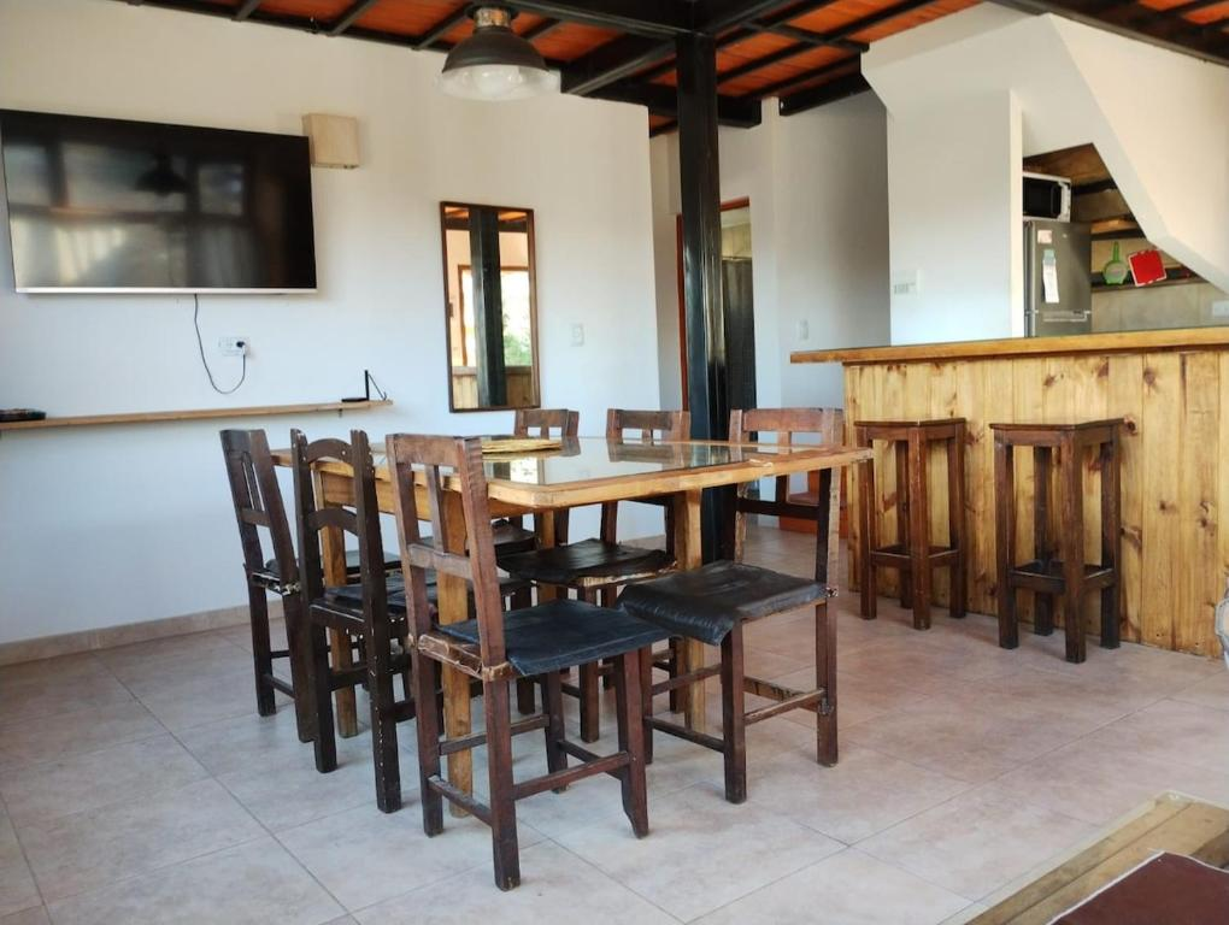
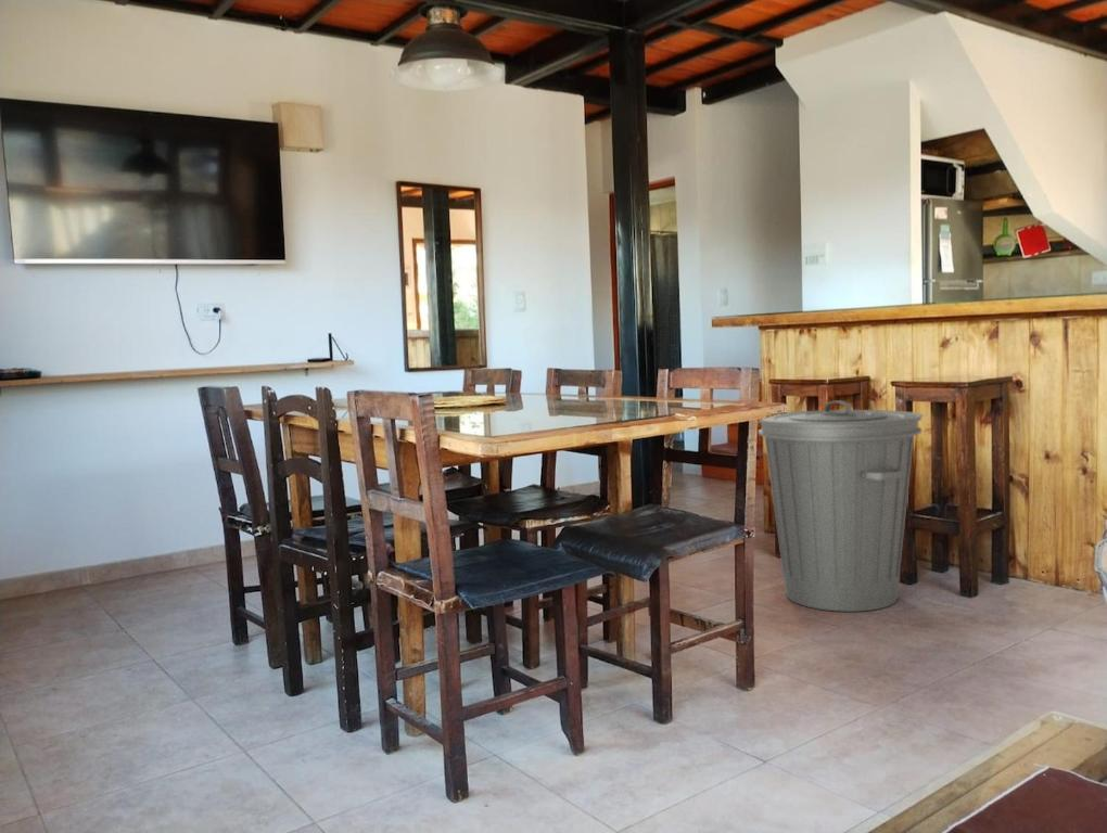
+ trash can [758,399,925,613]
